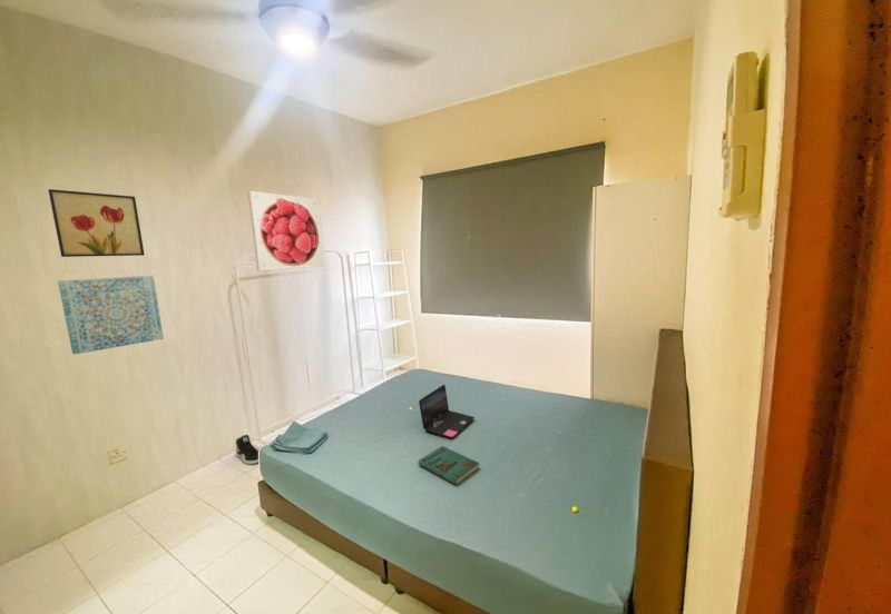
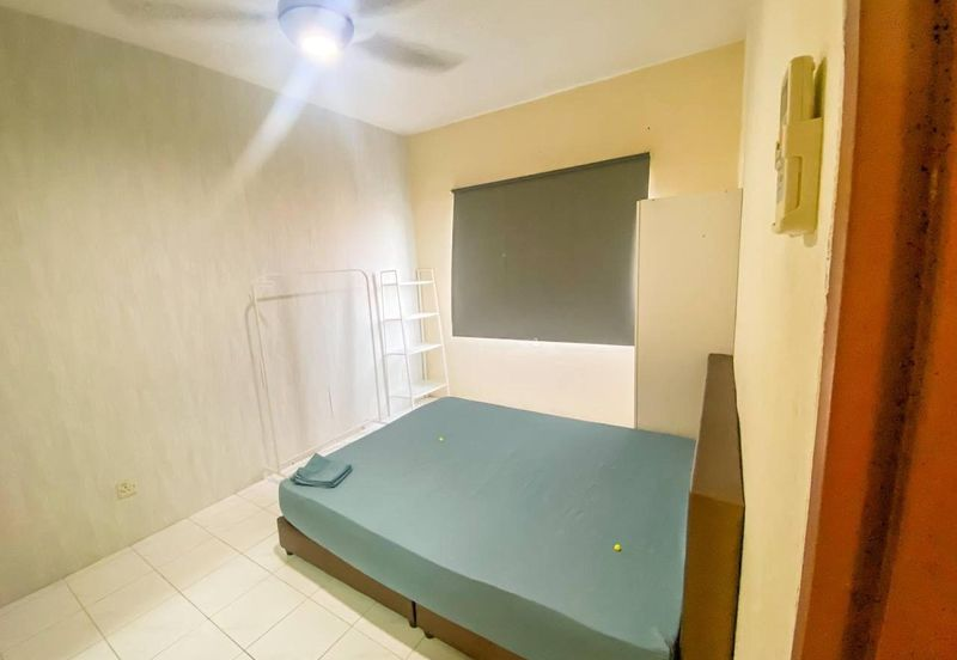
- sneaker [235,434,260,465]
- laptop [418,384,476,439]
- book [417,445,480,486]
- wall art [47,188,146,258]
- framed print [247,190,326,271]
- wall art [57,275,165,356]
